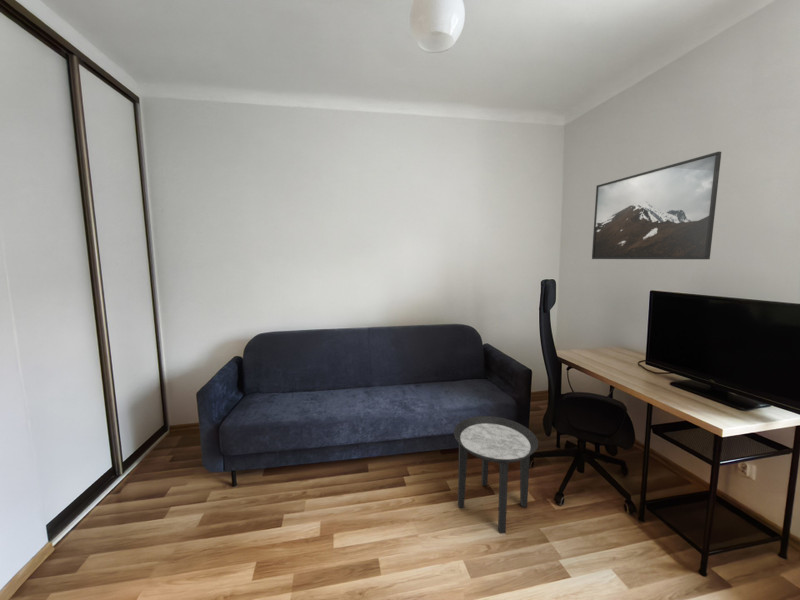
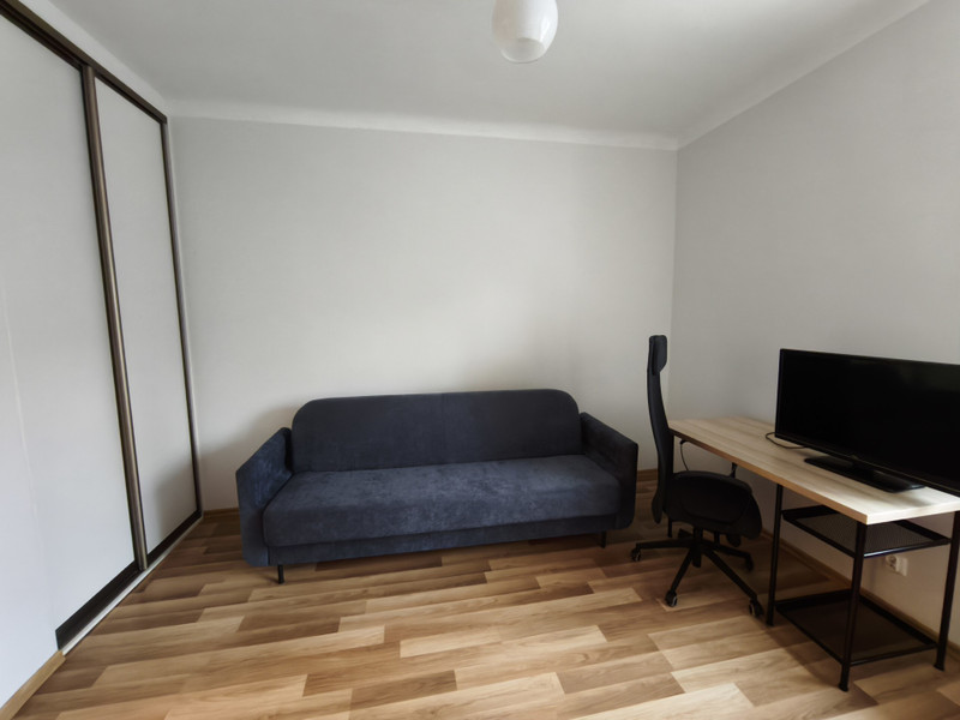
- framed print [591,151,722,260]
- side table [453,415,539,535]
